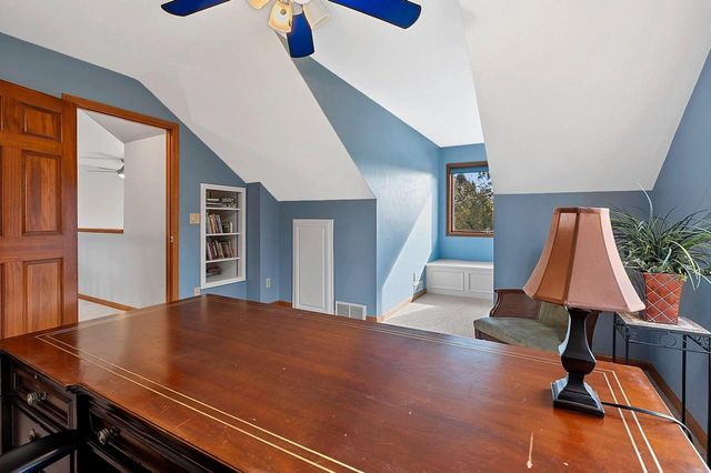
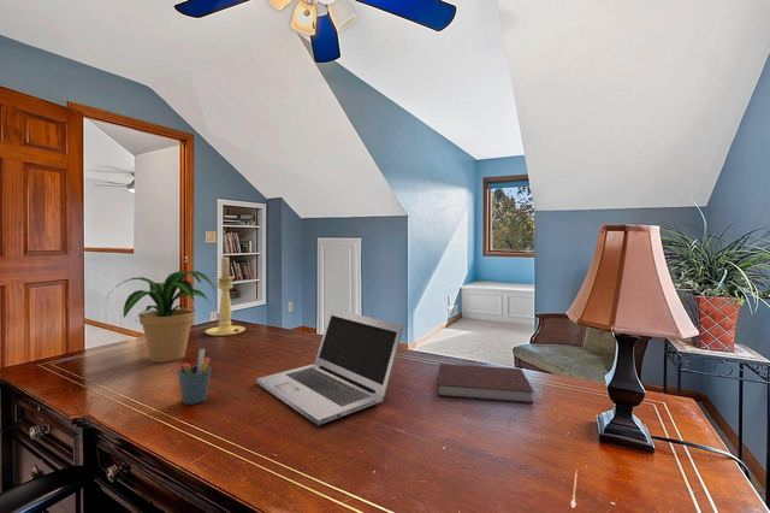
+ pen holder [177,348,212,406]
+ laptop [255,307,404,426]
+ notebook [437,362,535,405]
+ potted plant [106,270,217,364]
+ candle holder [205,255,247,337]
